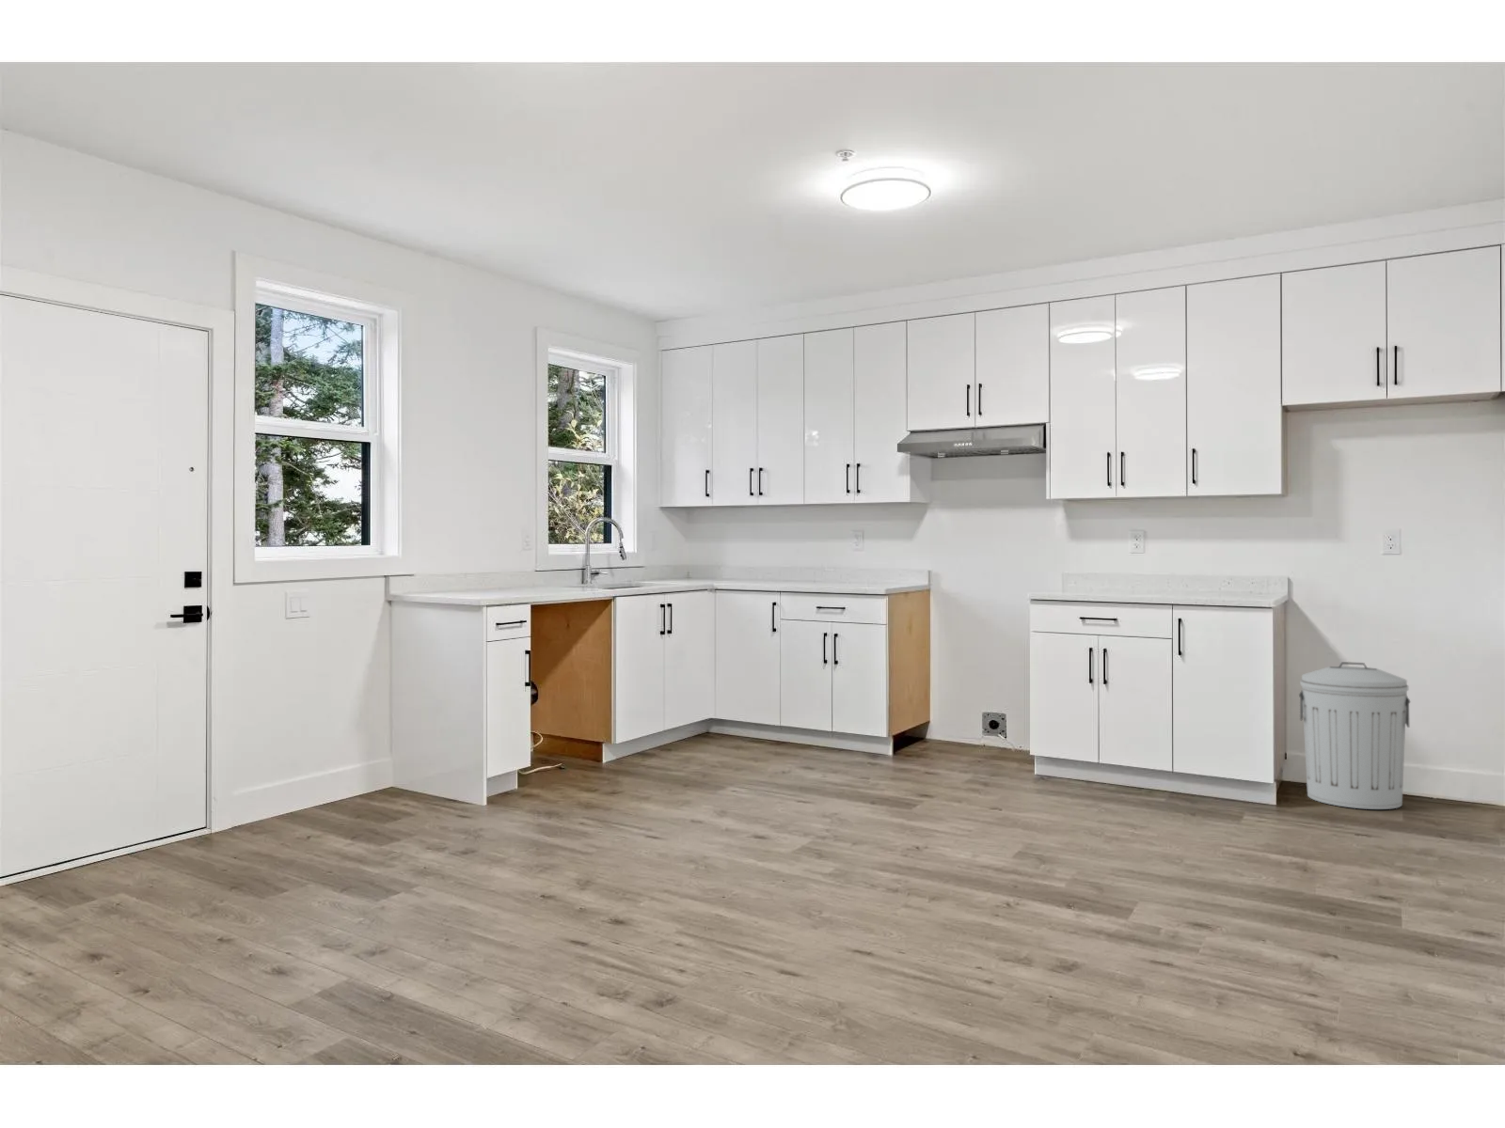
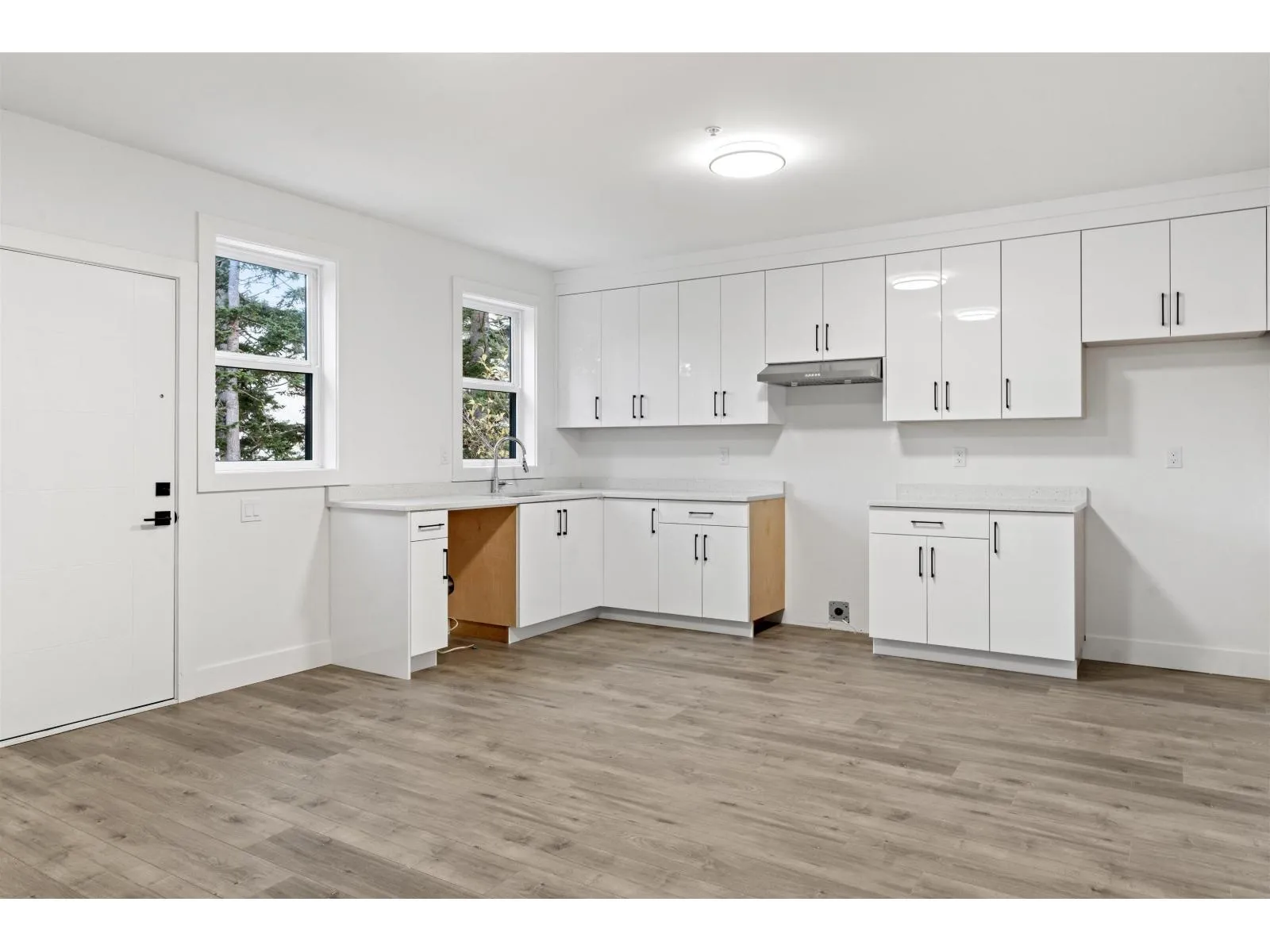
- trash can [1298,661,1411,810]
